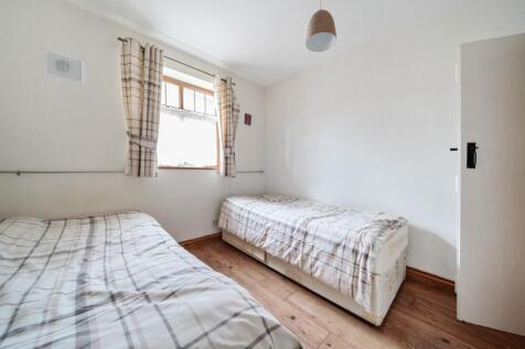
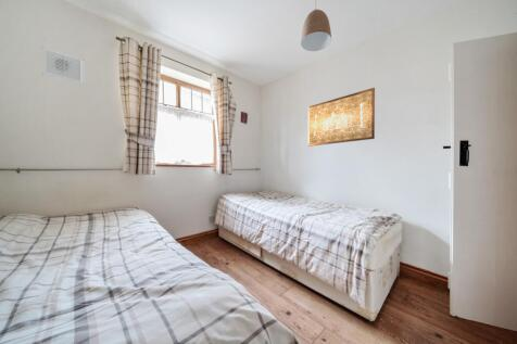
+ wall art [307,87,376,148]
